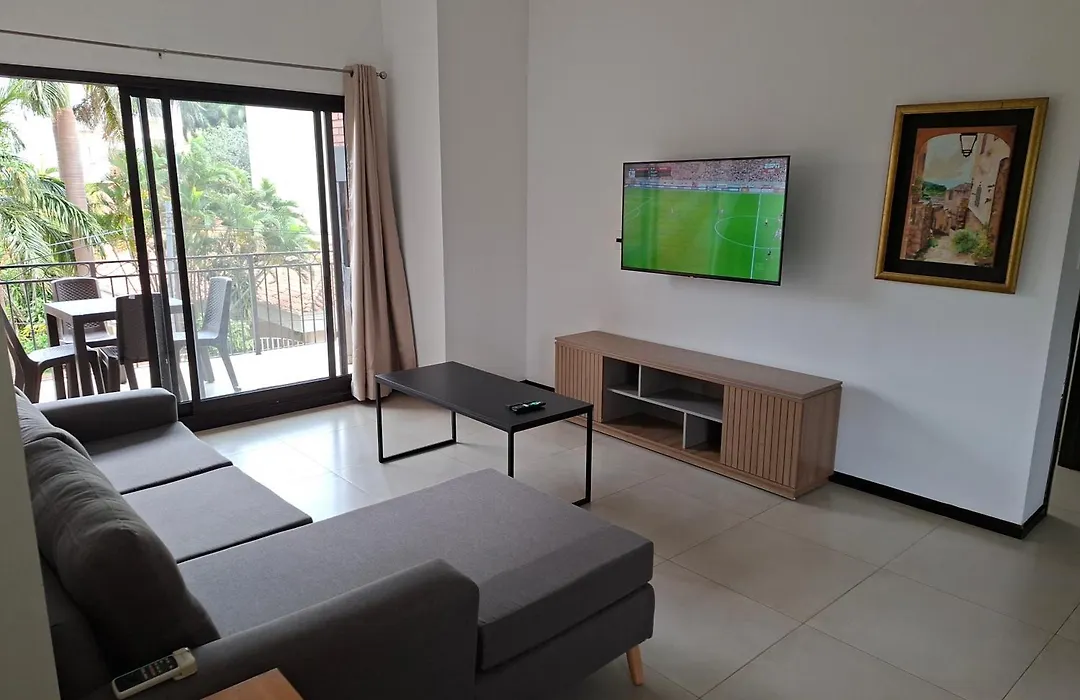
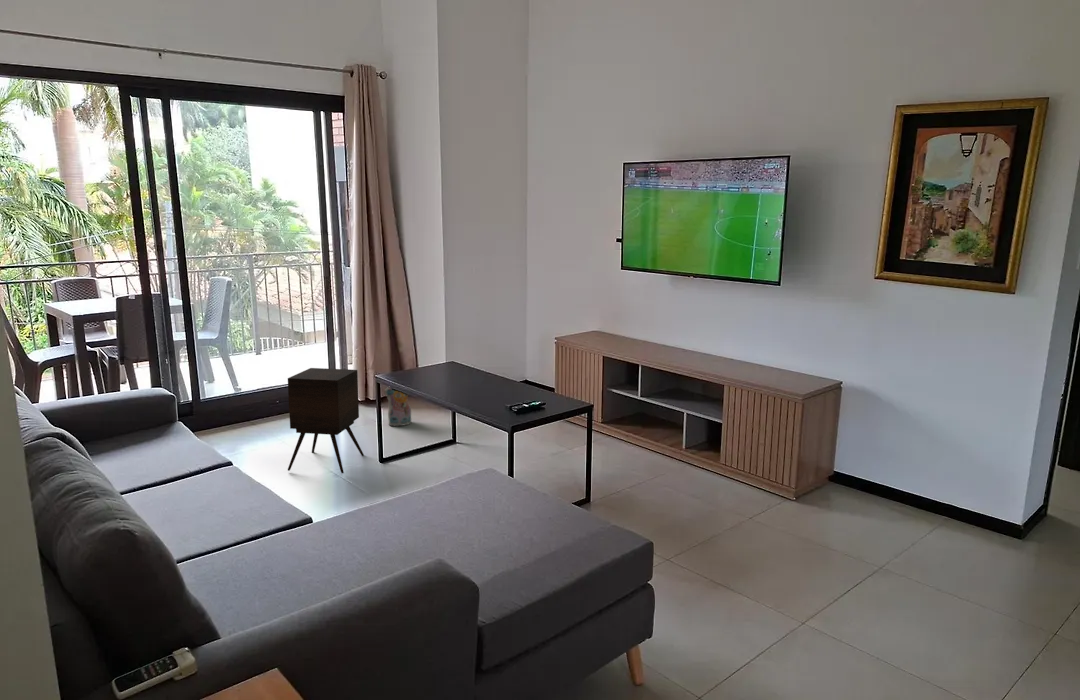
+ plush toy [383,387,412,428]
+ side table [287,367,365,475]
